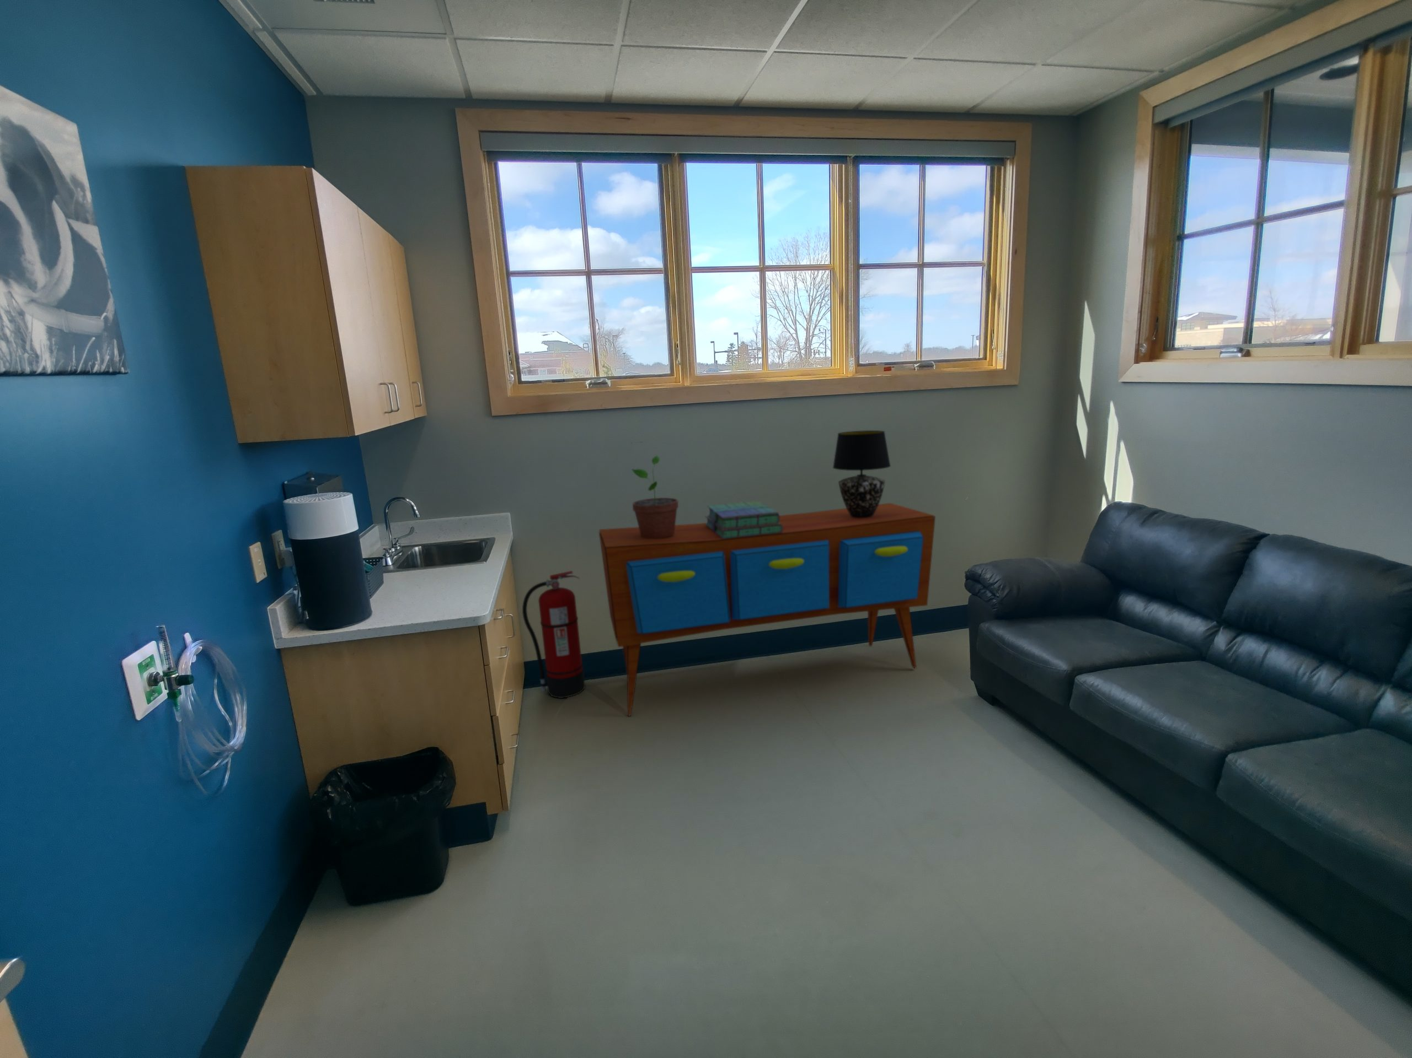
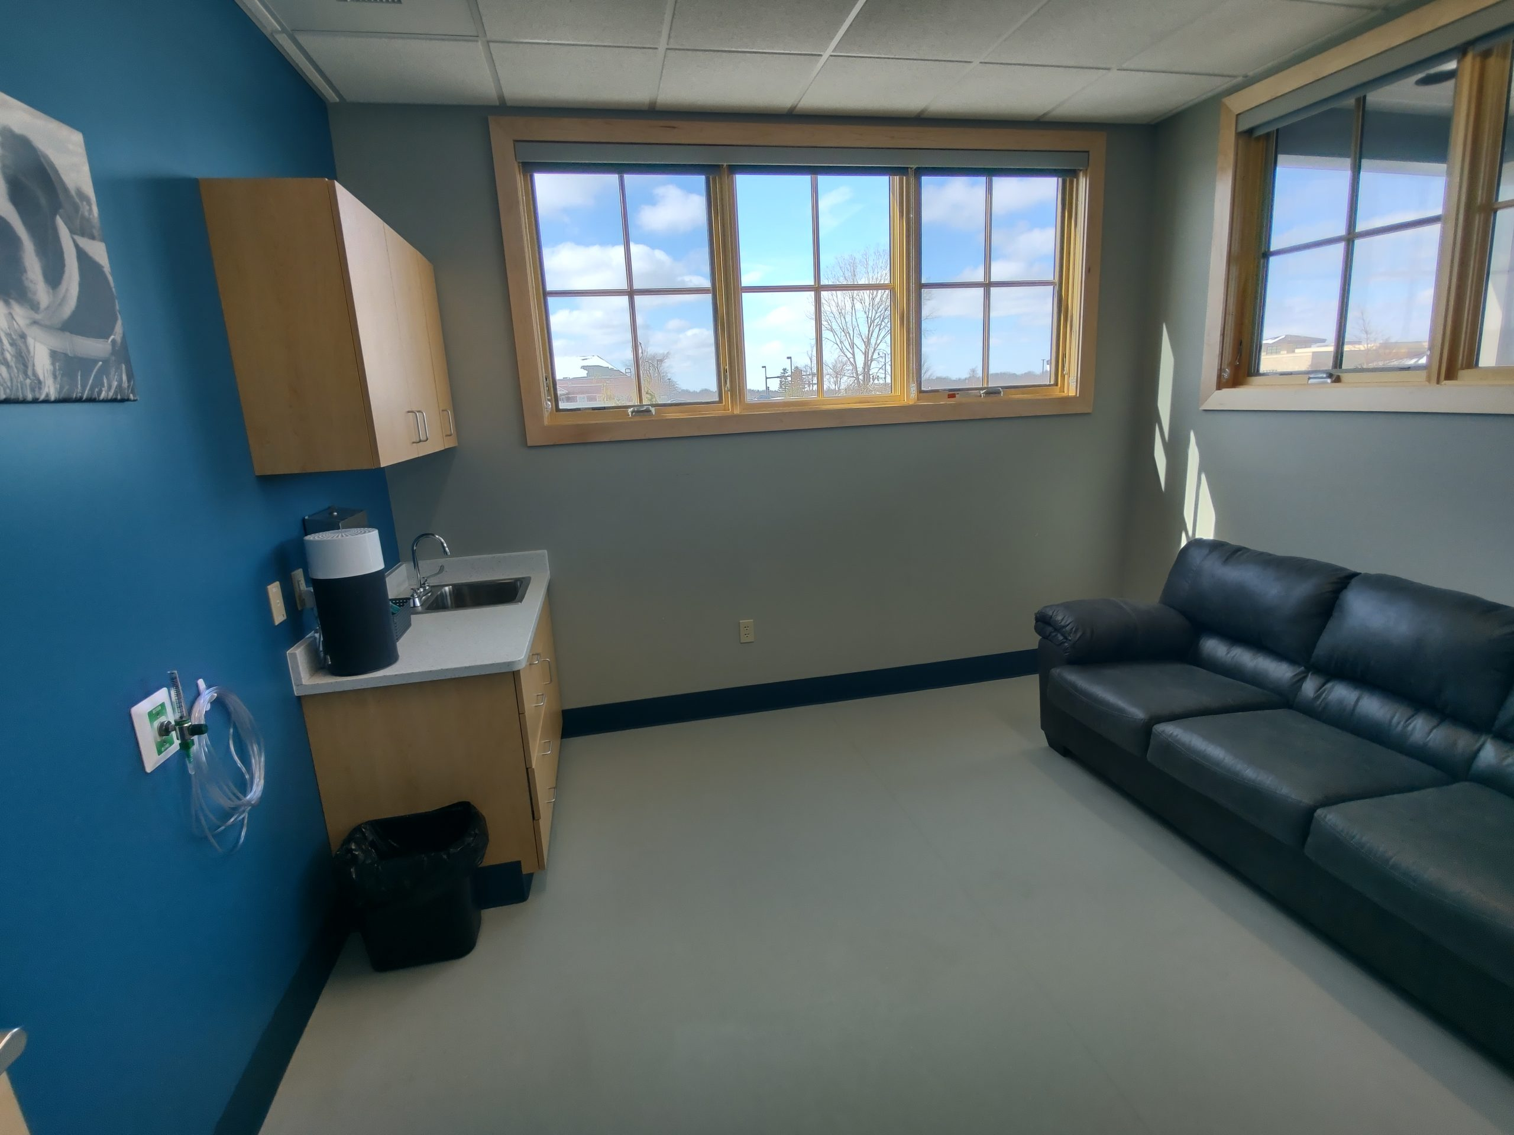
- fire extinguisher [521,570,586,699]
- table lamp [833,430,892,518]
- potted plant [632,456,679,538]
- sideboard [598,502,936,717]
- stack of books [705,500,783,539]
